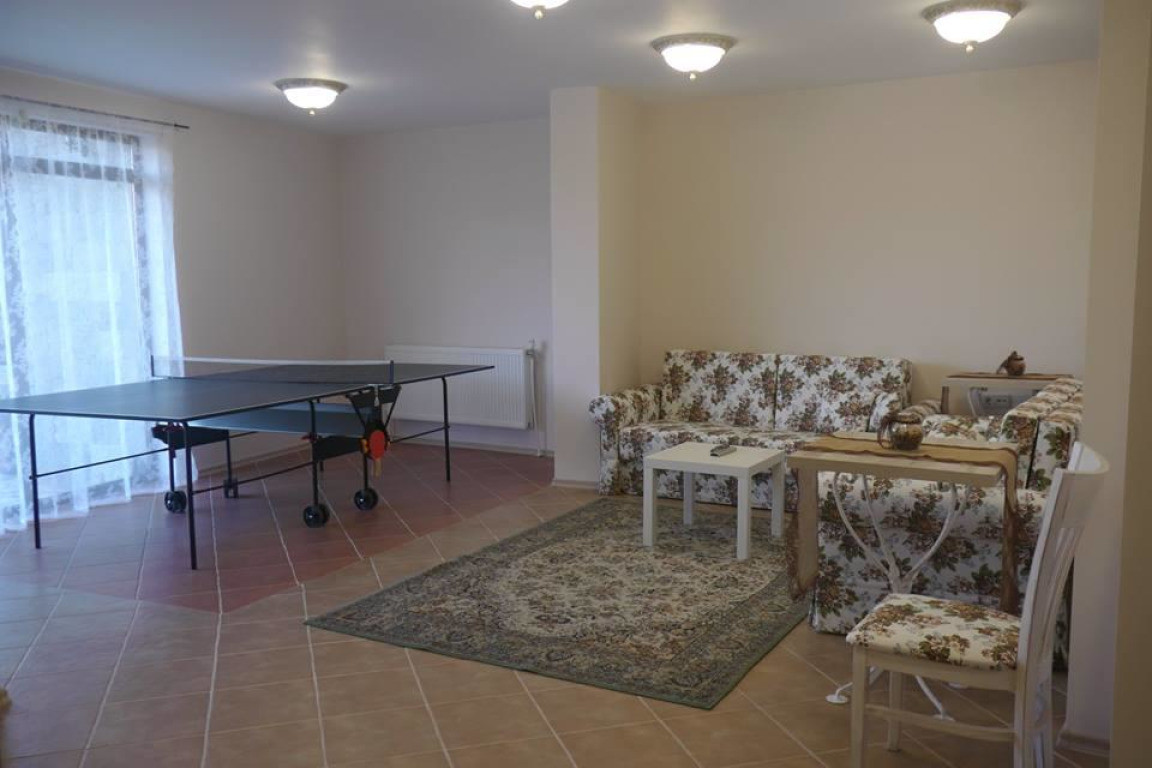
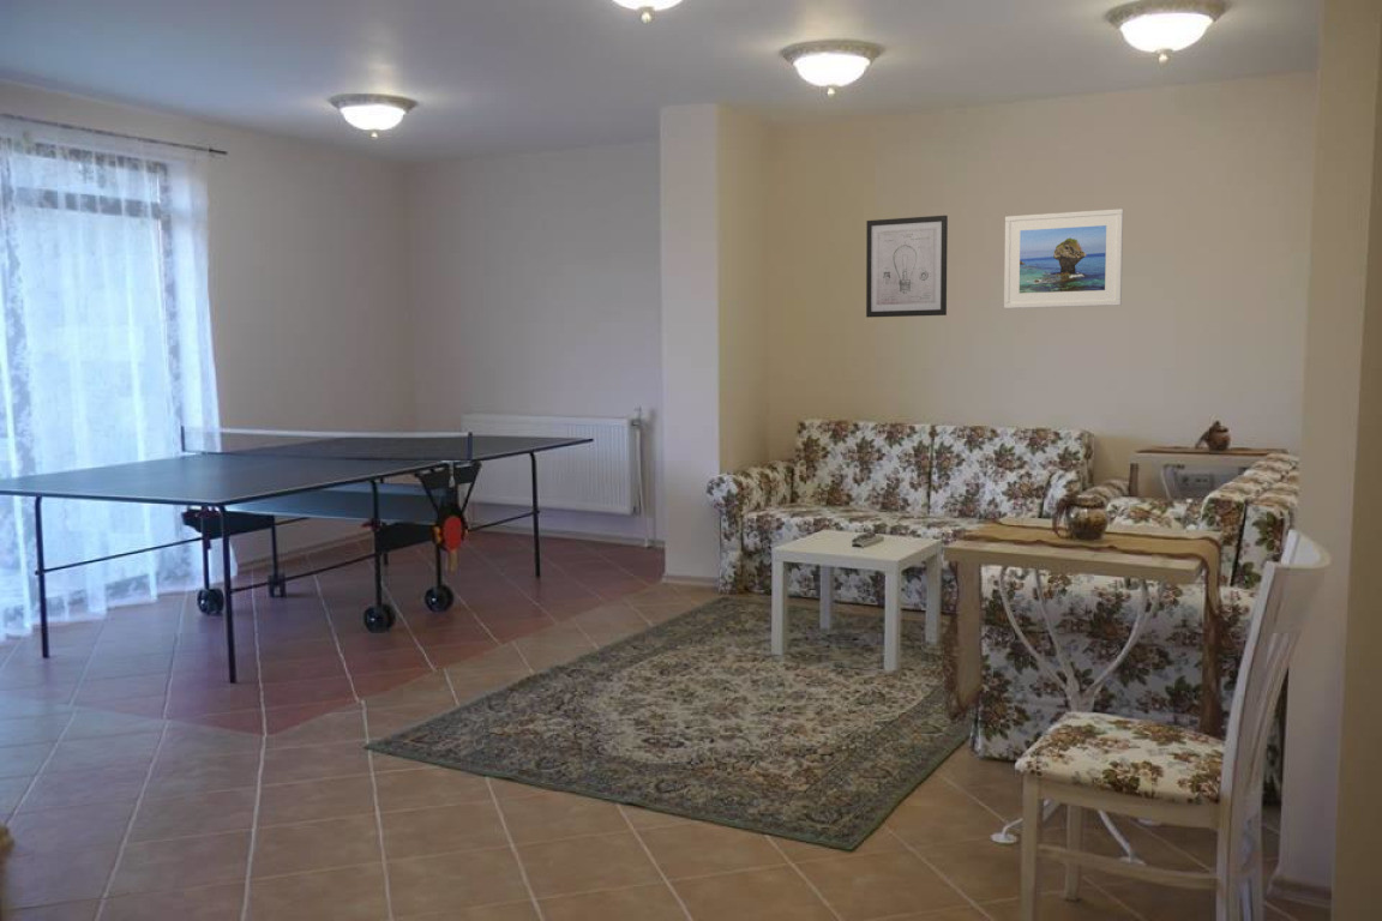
+ wall art [865,215,949,319]
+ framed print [1003,207,1124,309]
